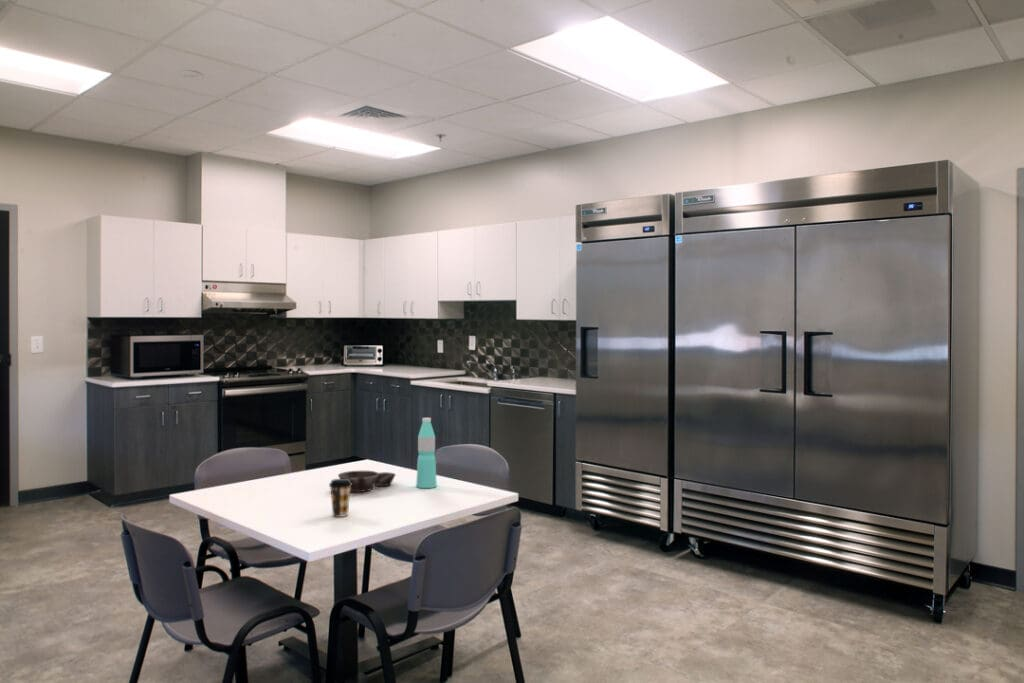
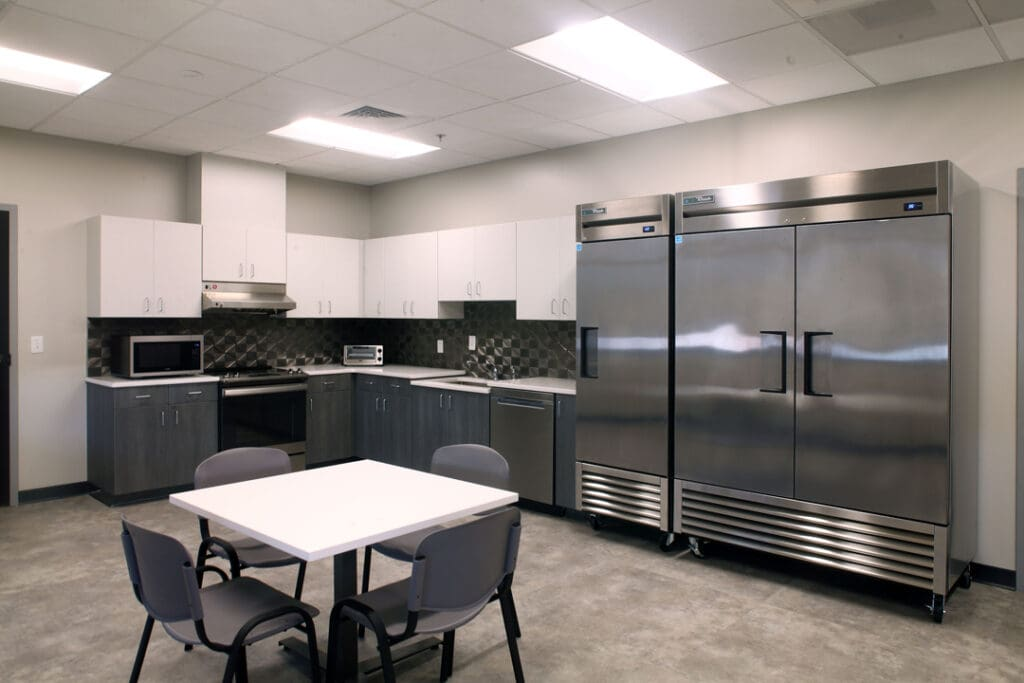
- coffee cup [328,478,352,518]
- bowl [337,470,397,493]
- water bottle [415,417,438,489]
